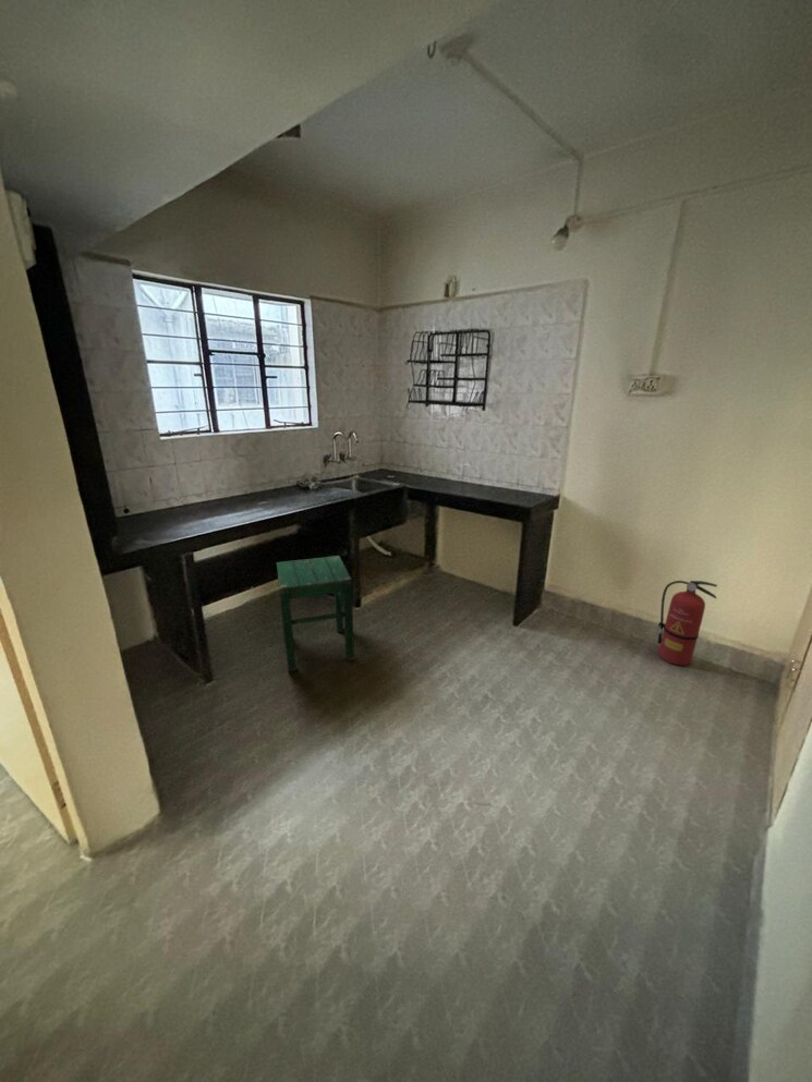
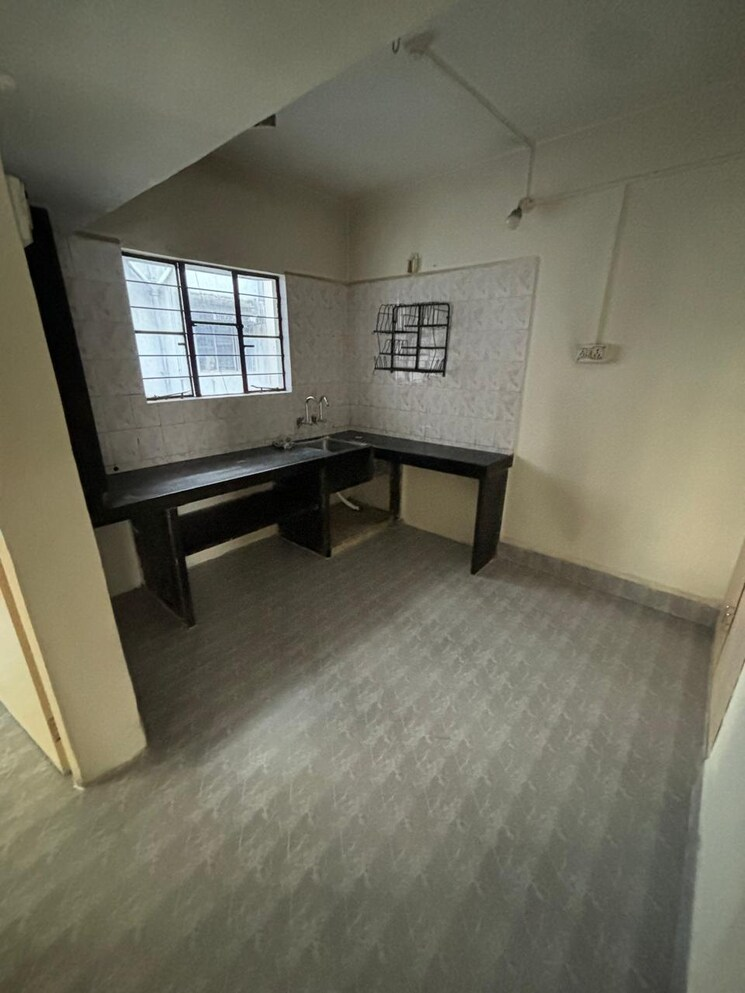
- stool [276,555,355,673]
- fire extinguisher [656,580,718,667]
